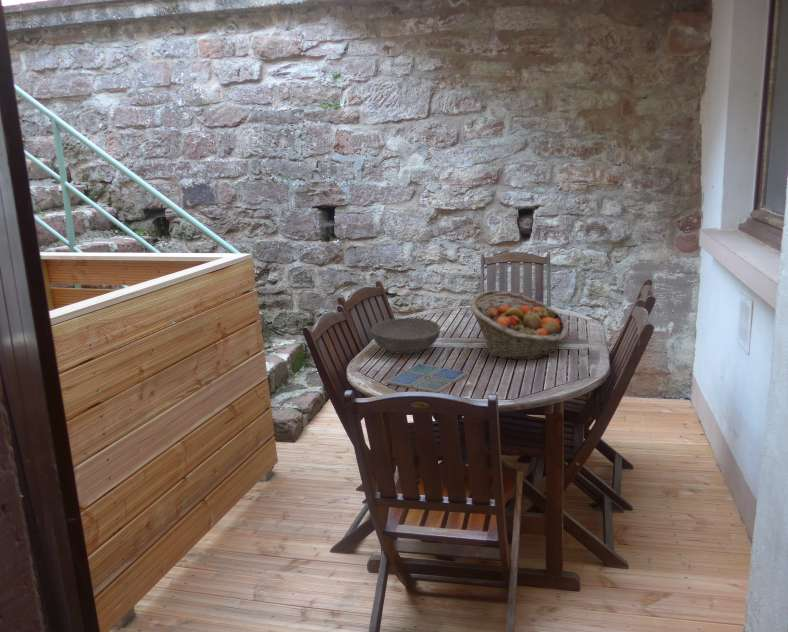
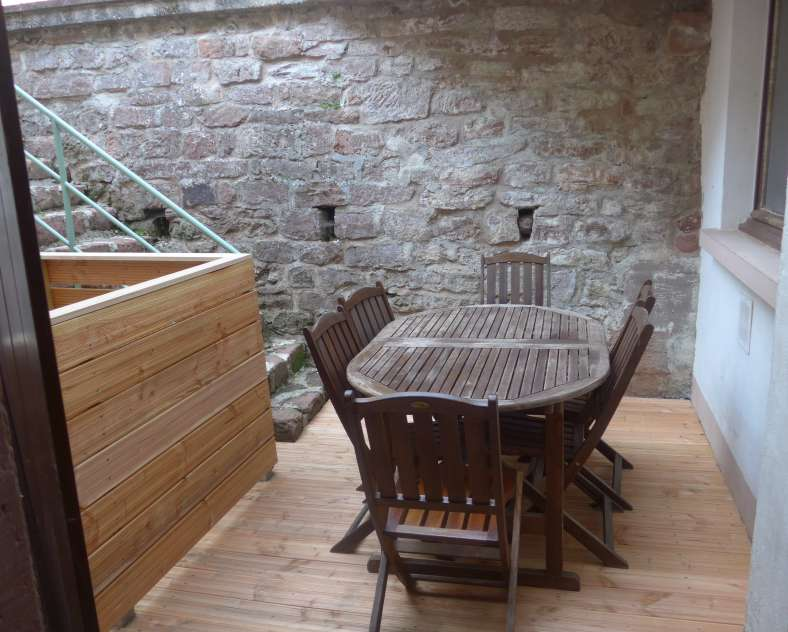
- drink coaster [386,363,468,394]
- bowl [370,317,441,354]
- fruit basket [469,289,569,361]
